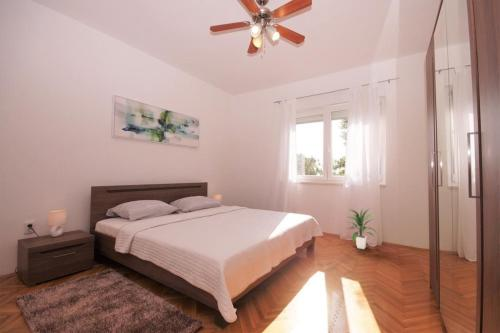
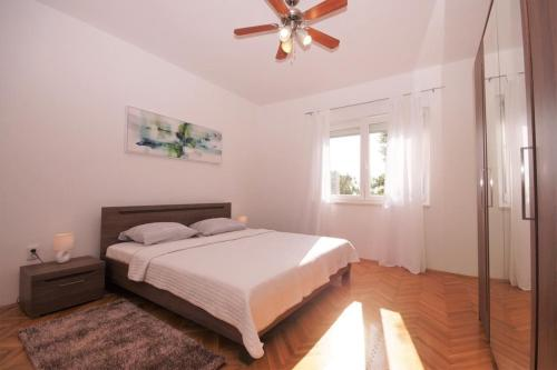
- indoor plant [344,205,378,250]
